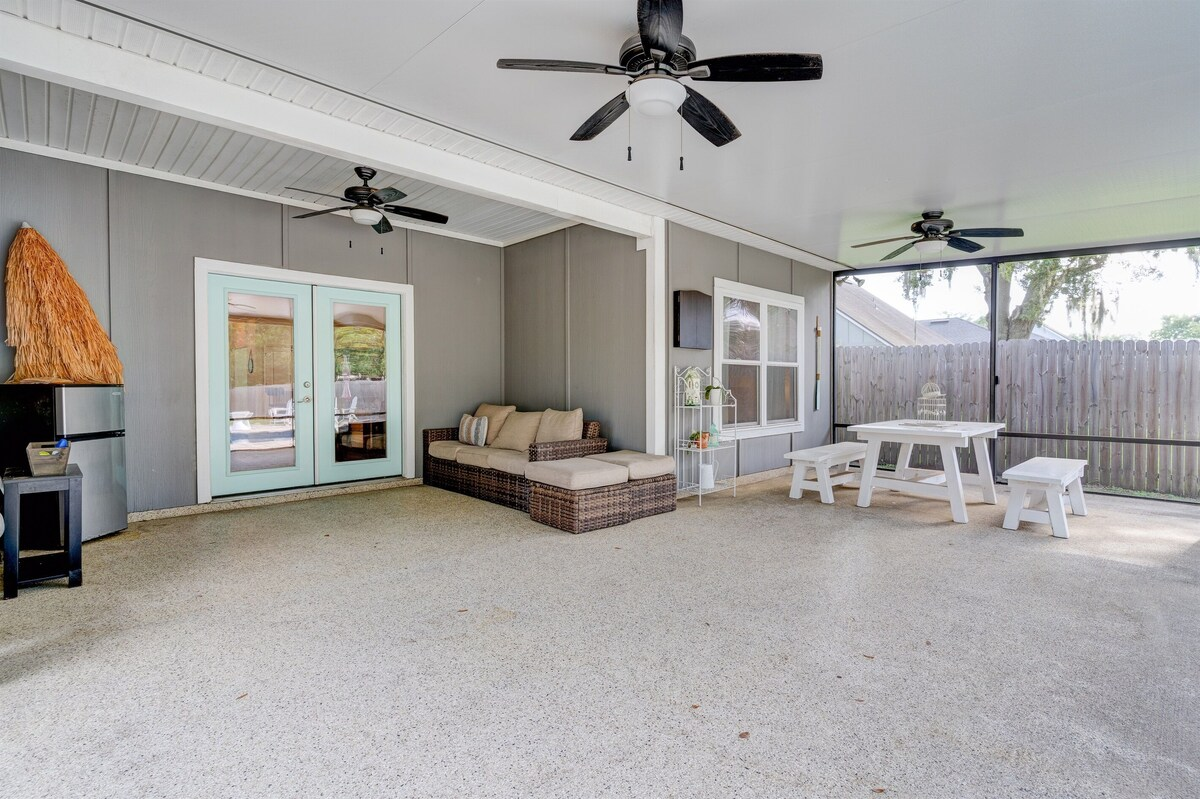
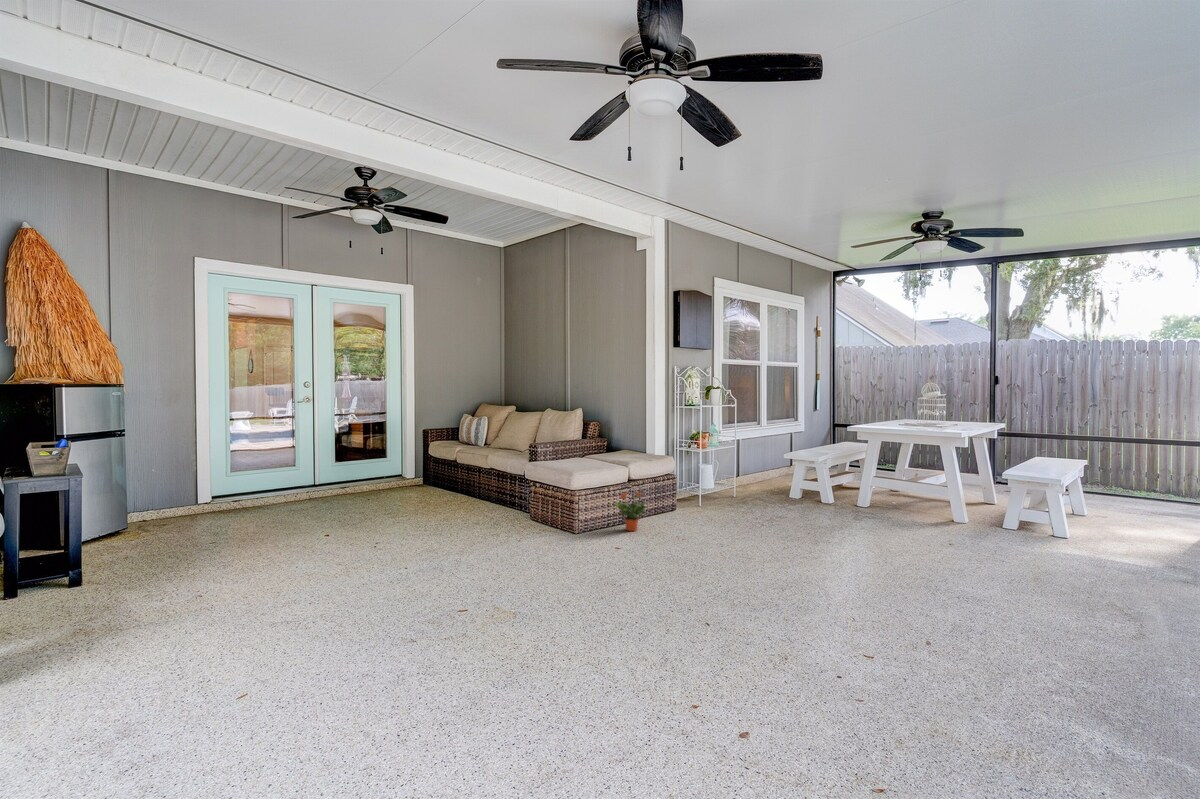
+ potted plant [614,490,649,532]
